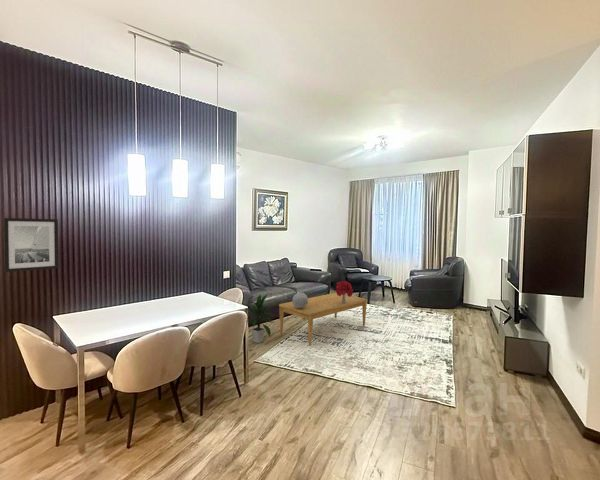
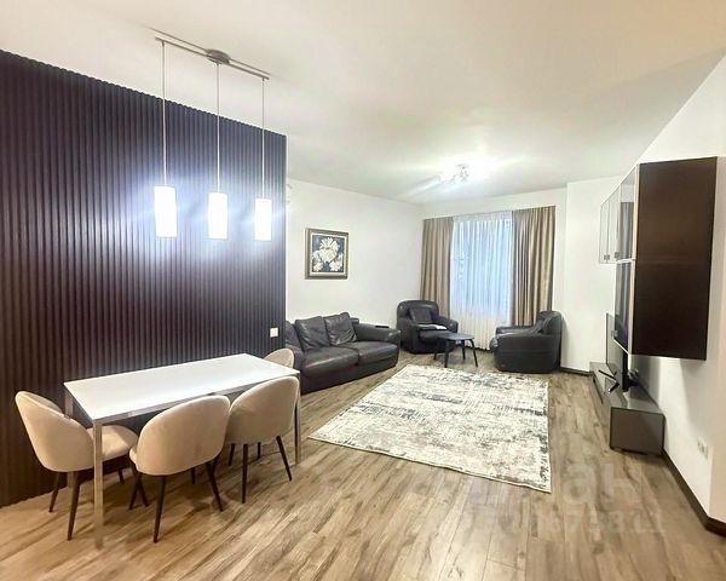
- coffee table [278,292,368,347]
- wall art [3,217,59,273]
- indoor plant [245,293,274,344]
- bouquet [335,280,354,303]
- decorative sphere [291,291,309,309]
